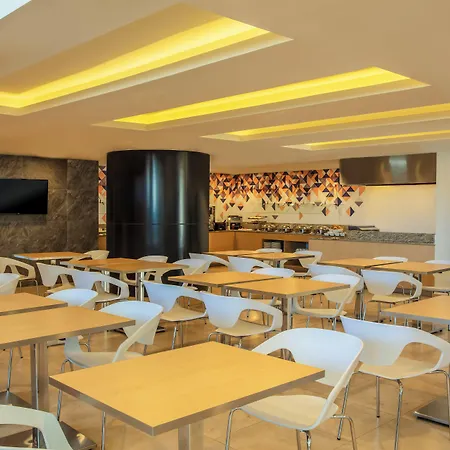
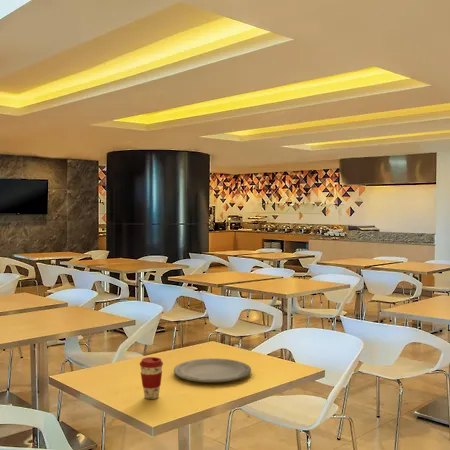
+ coffee cup [139,356,164,400]
+ plate [173,357,252,383]
